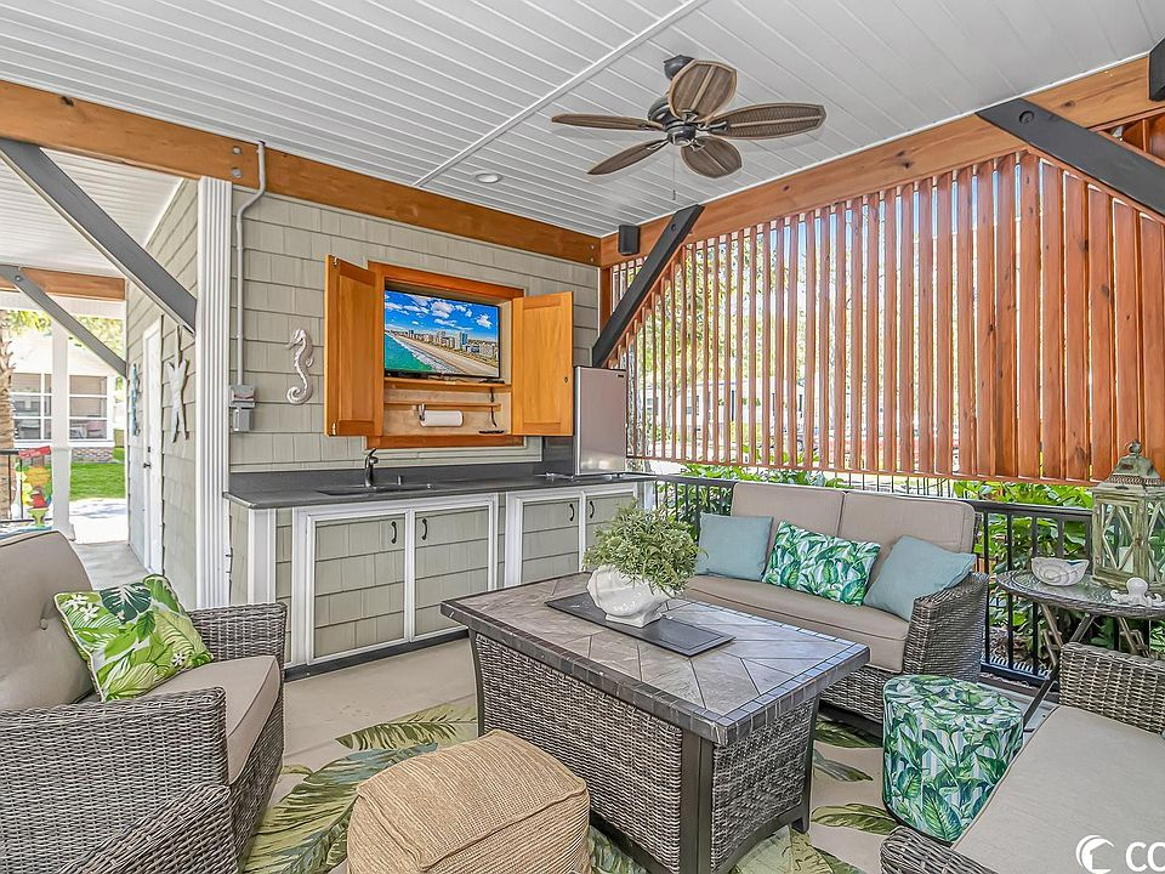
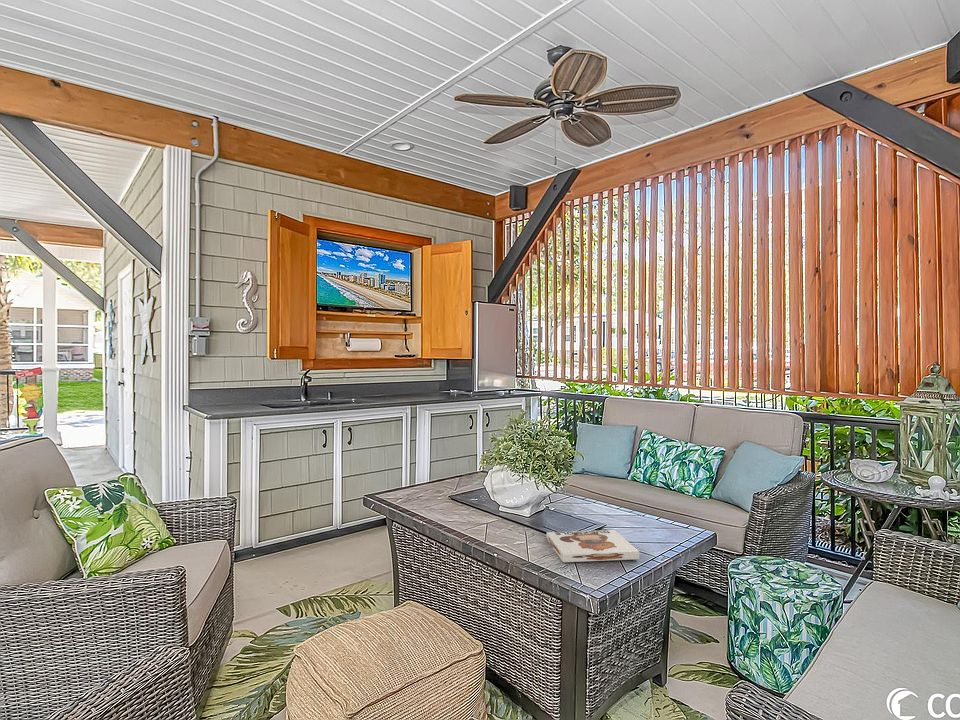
+ board game [546,529,640,563]
